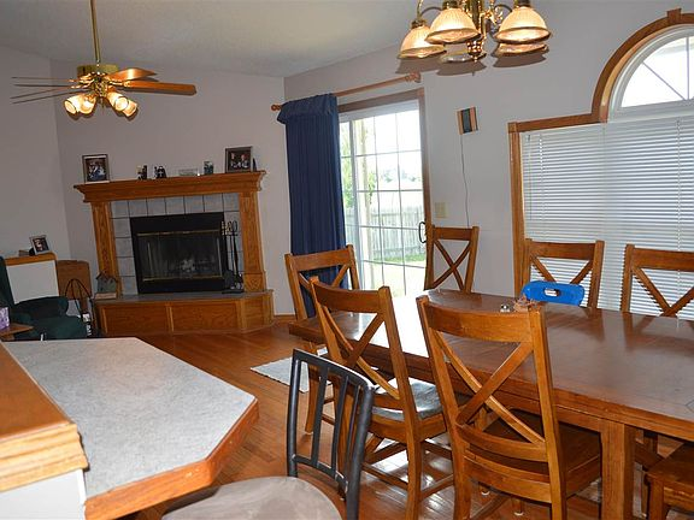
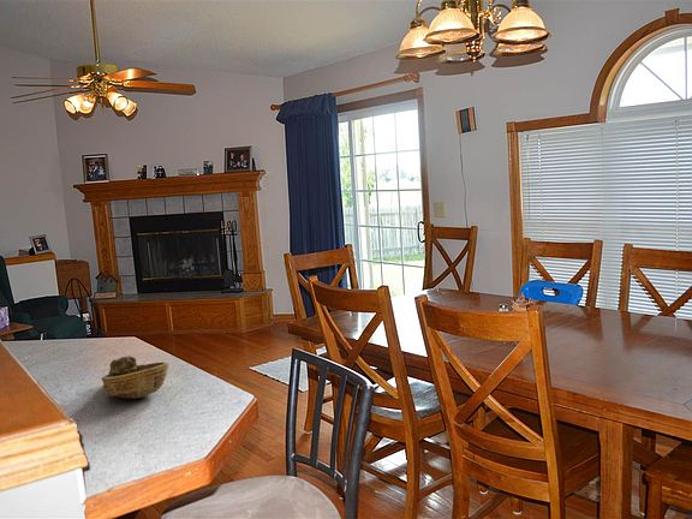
+ decorative bowl [101,354,169,400]
